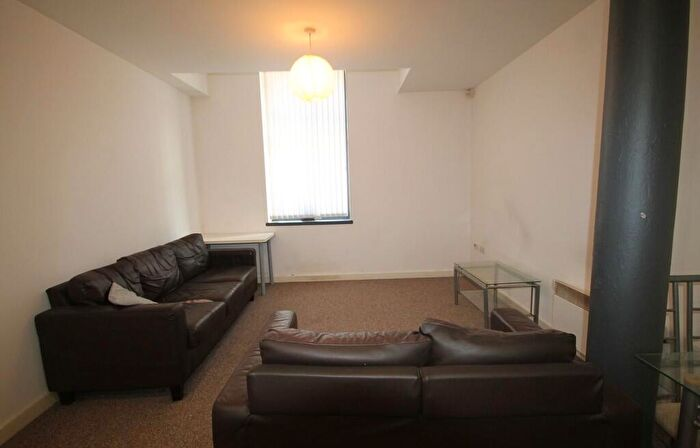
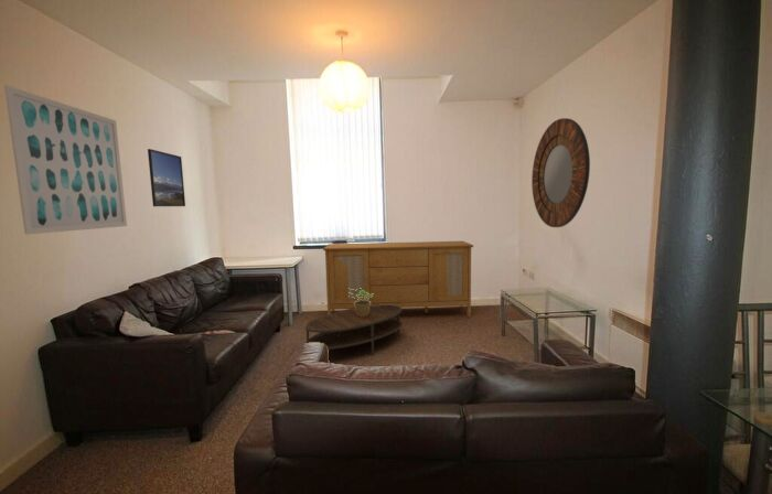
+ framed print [147,148,186,207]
+ potted plant [349,288,374,316]
+ home mirror [530,117,591,228]
+ wall art [3,84,128,236]
+ sideboard [322,240,474,319]
+ coffee table [304,304,404,356]
